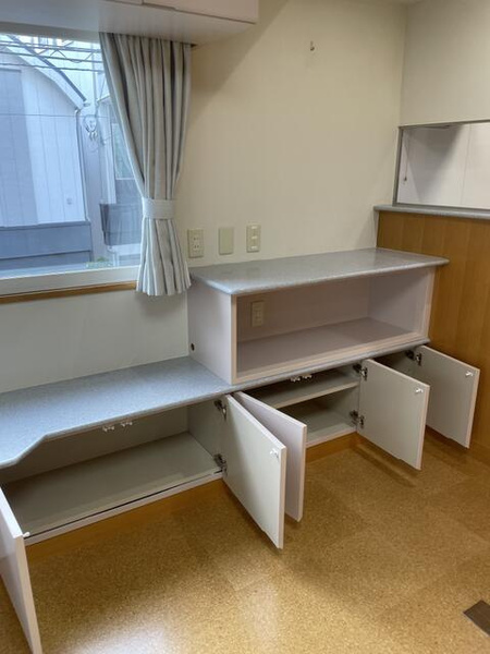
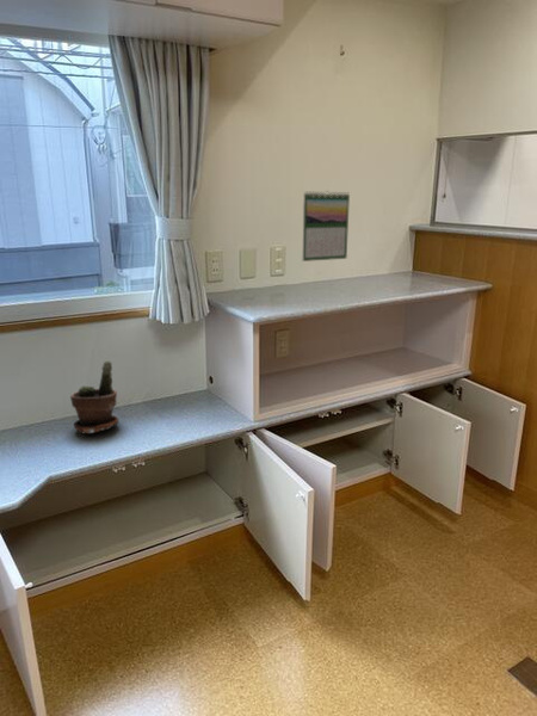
+ potted plant [69,359,119,434]
+ calendar [302,190,351,263]
